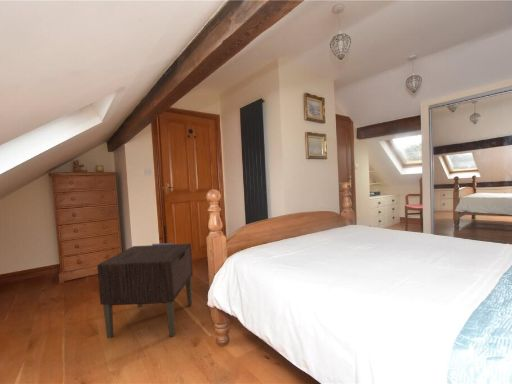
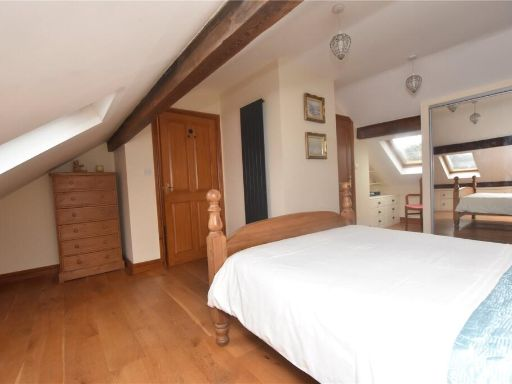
- nightstand [96,242,194,339]
